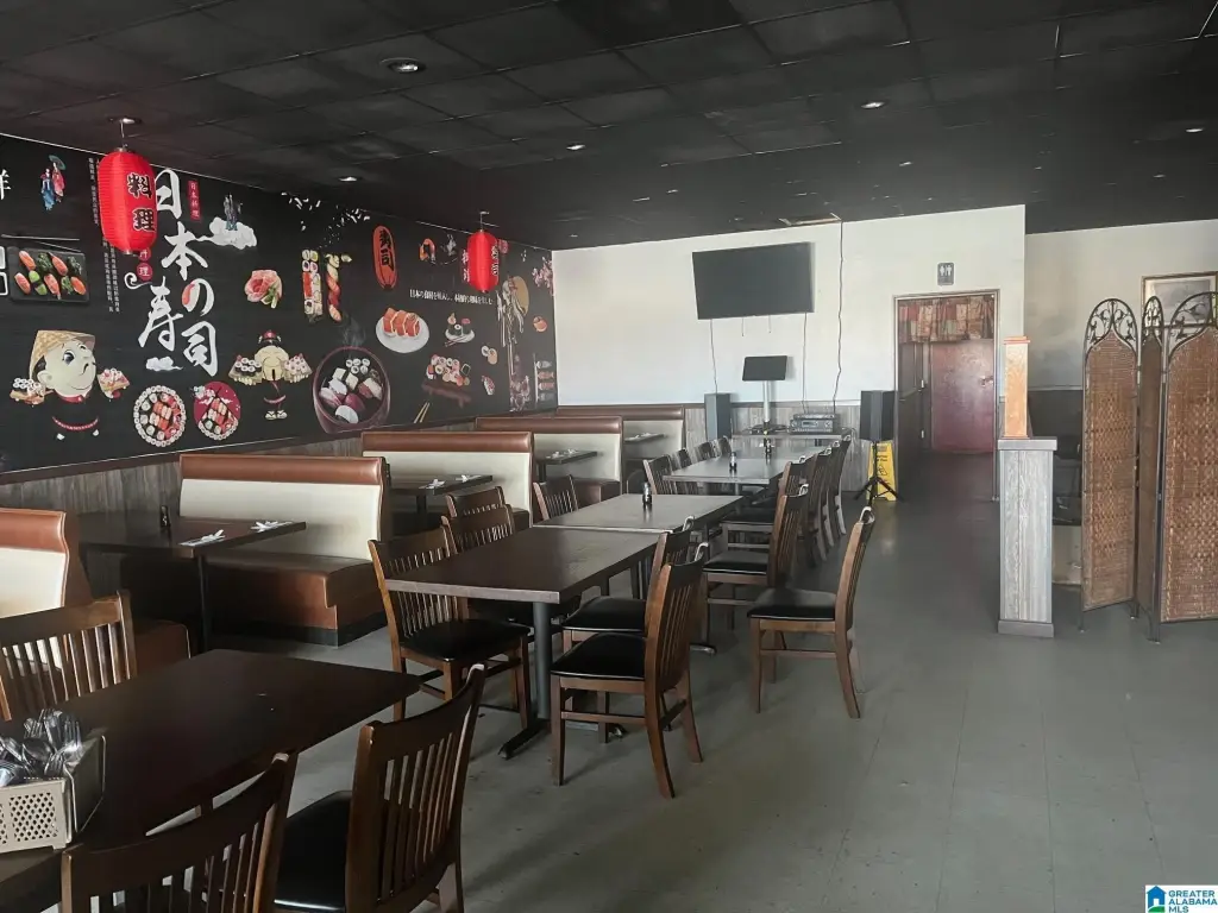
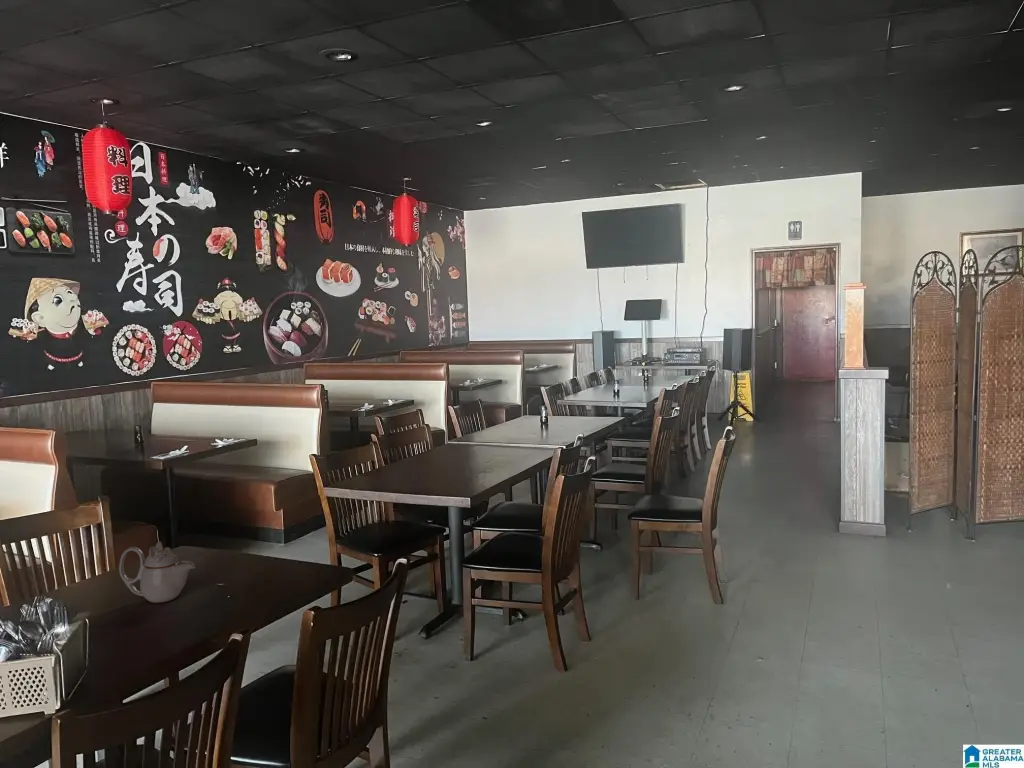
+ teapot [118,540,196,604]
